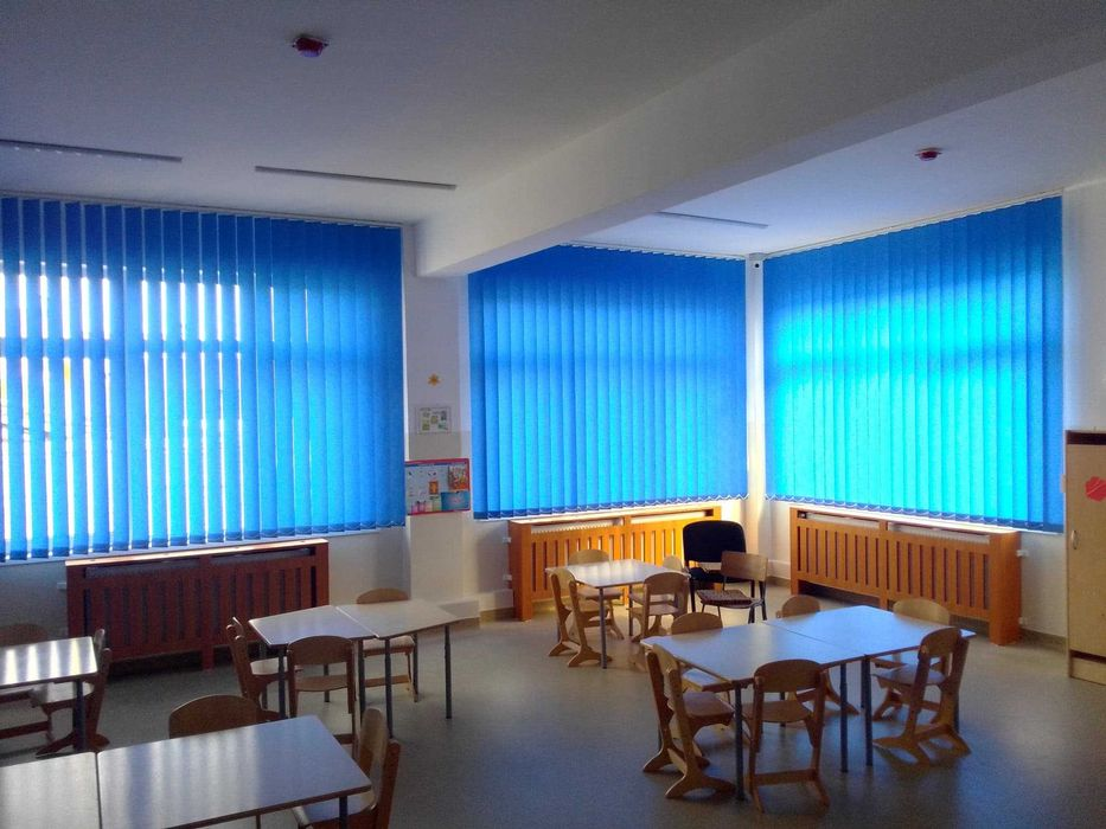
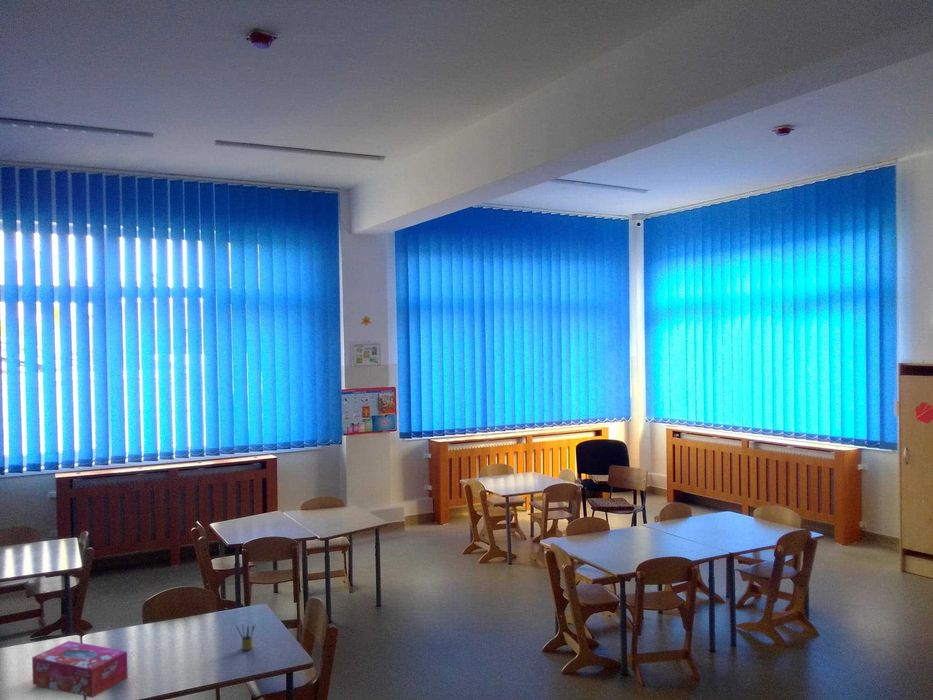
+ pencil box [235,622,256,651]
+ tissue box [31,640,128,699]
